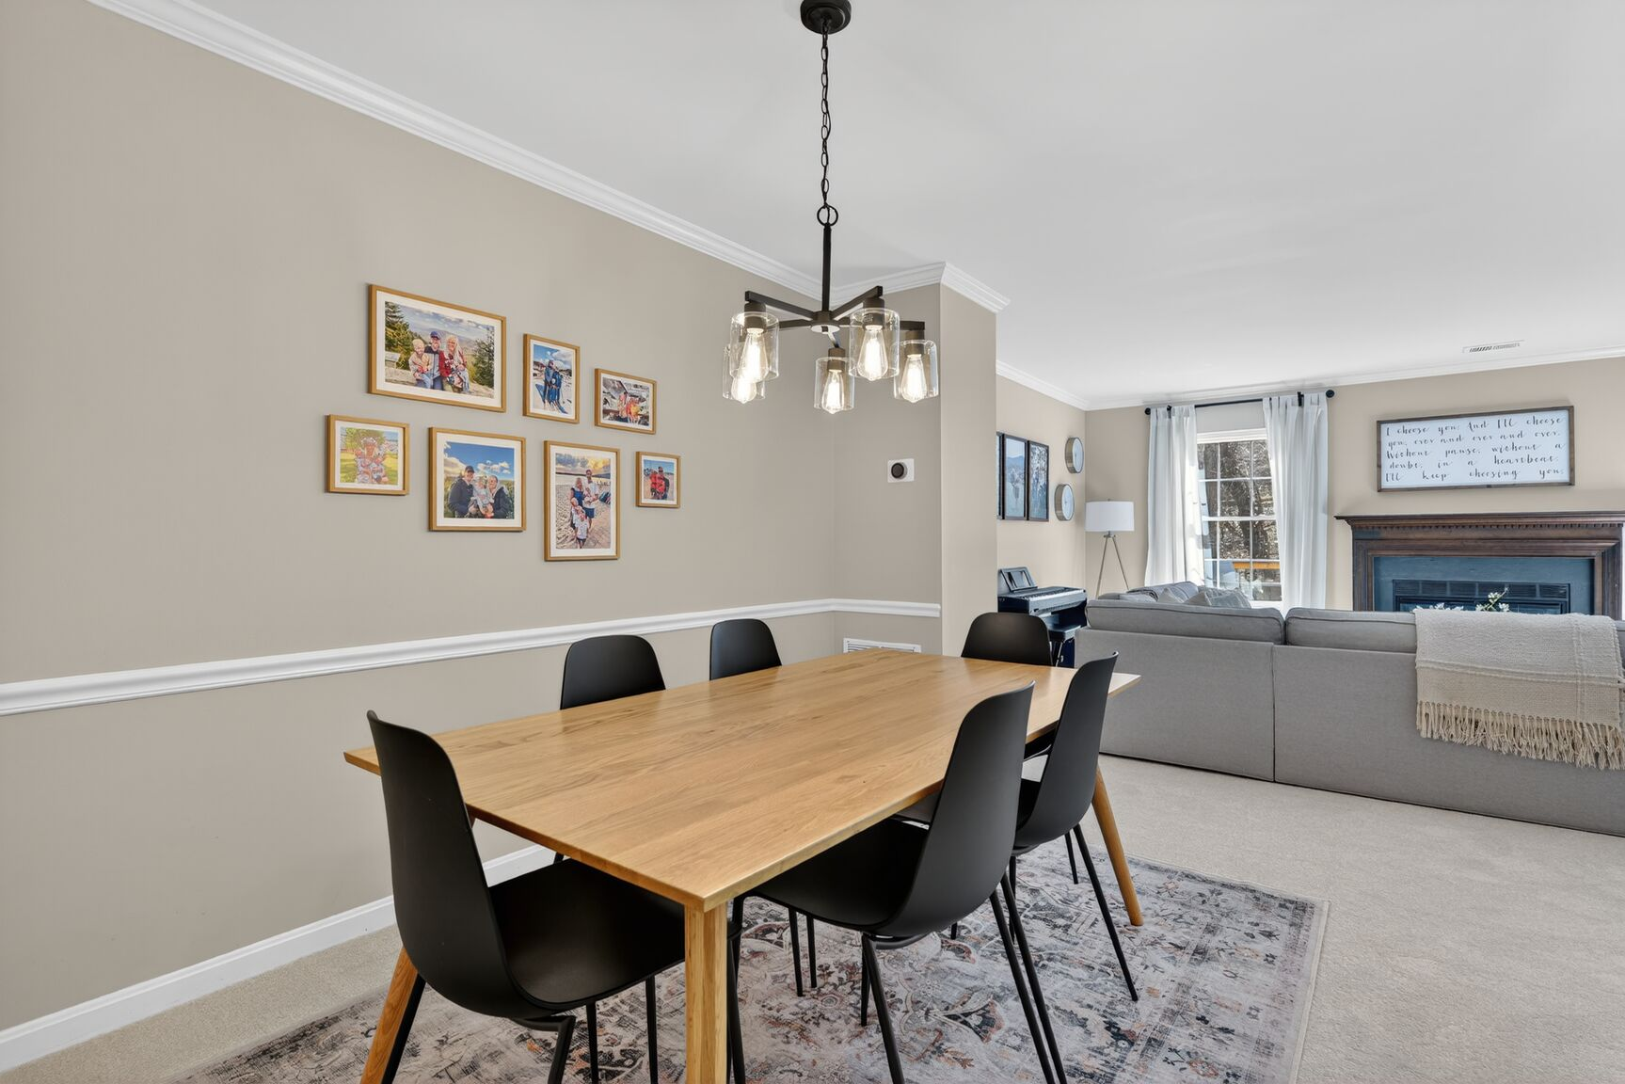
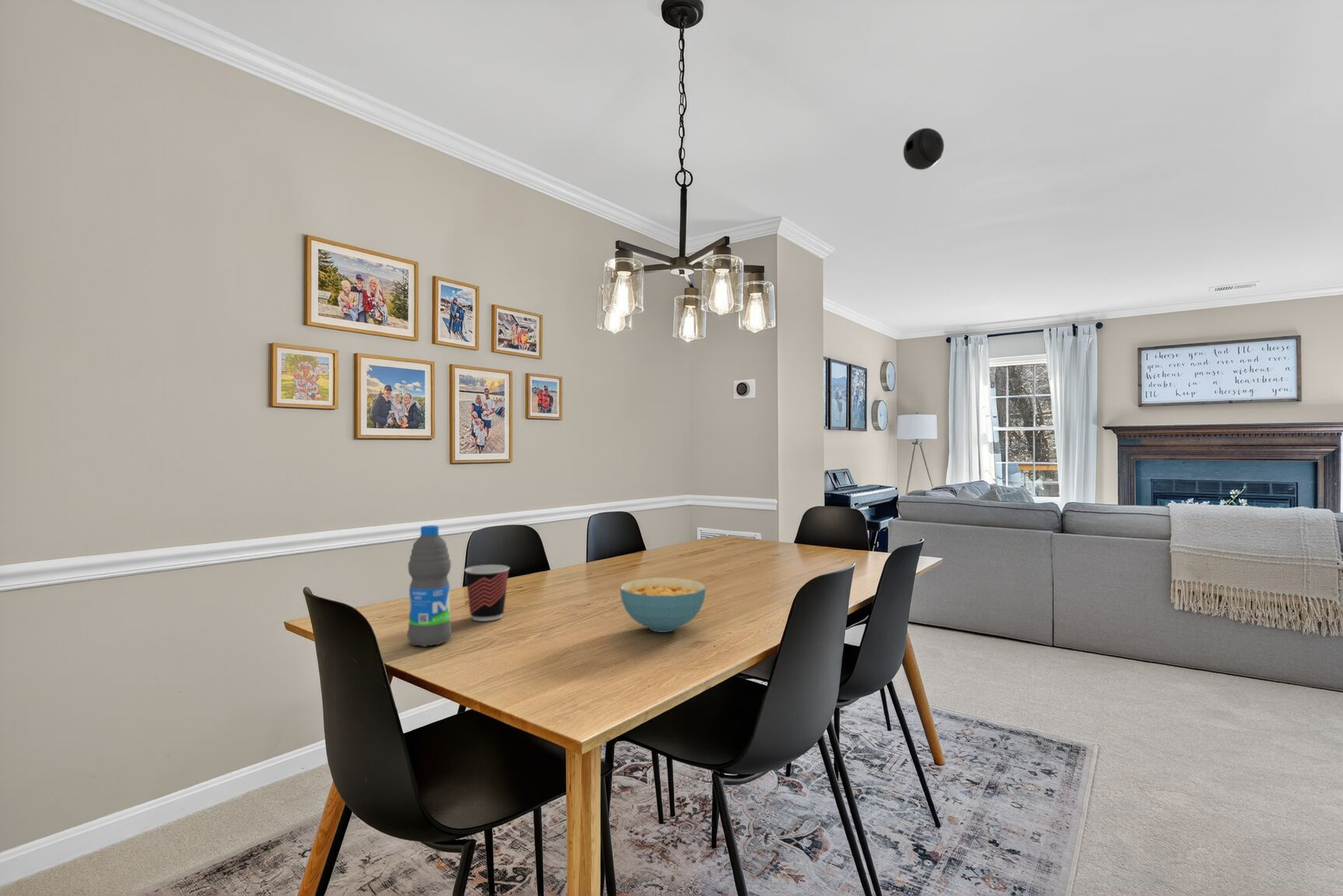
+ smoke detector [903,128,945,170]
+ water bottle [407,524,452,647]
+ cup [463,564,510,622]
+ cereal bowl [619,577,706,633]
